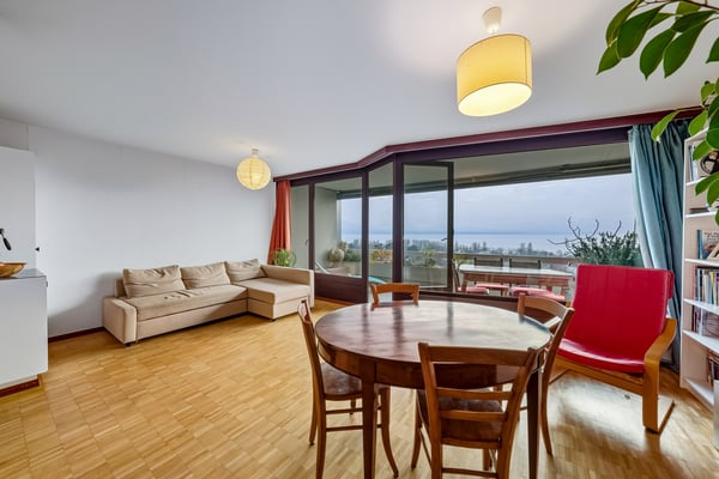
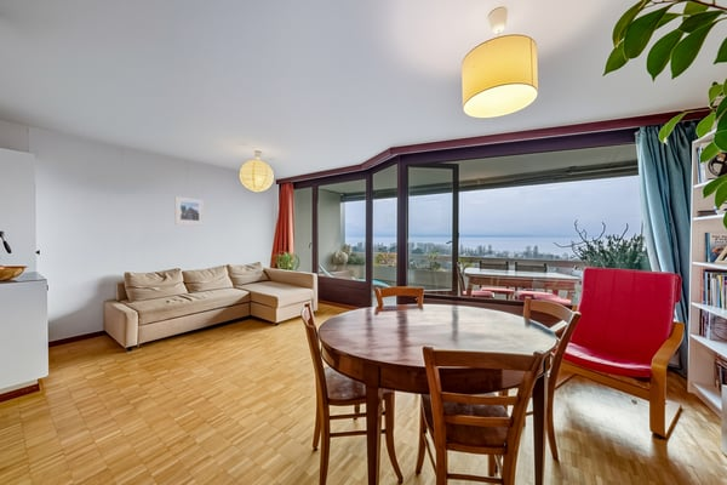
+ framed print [174,195,205,227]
